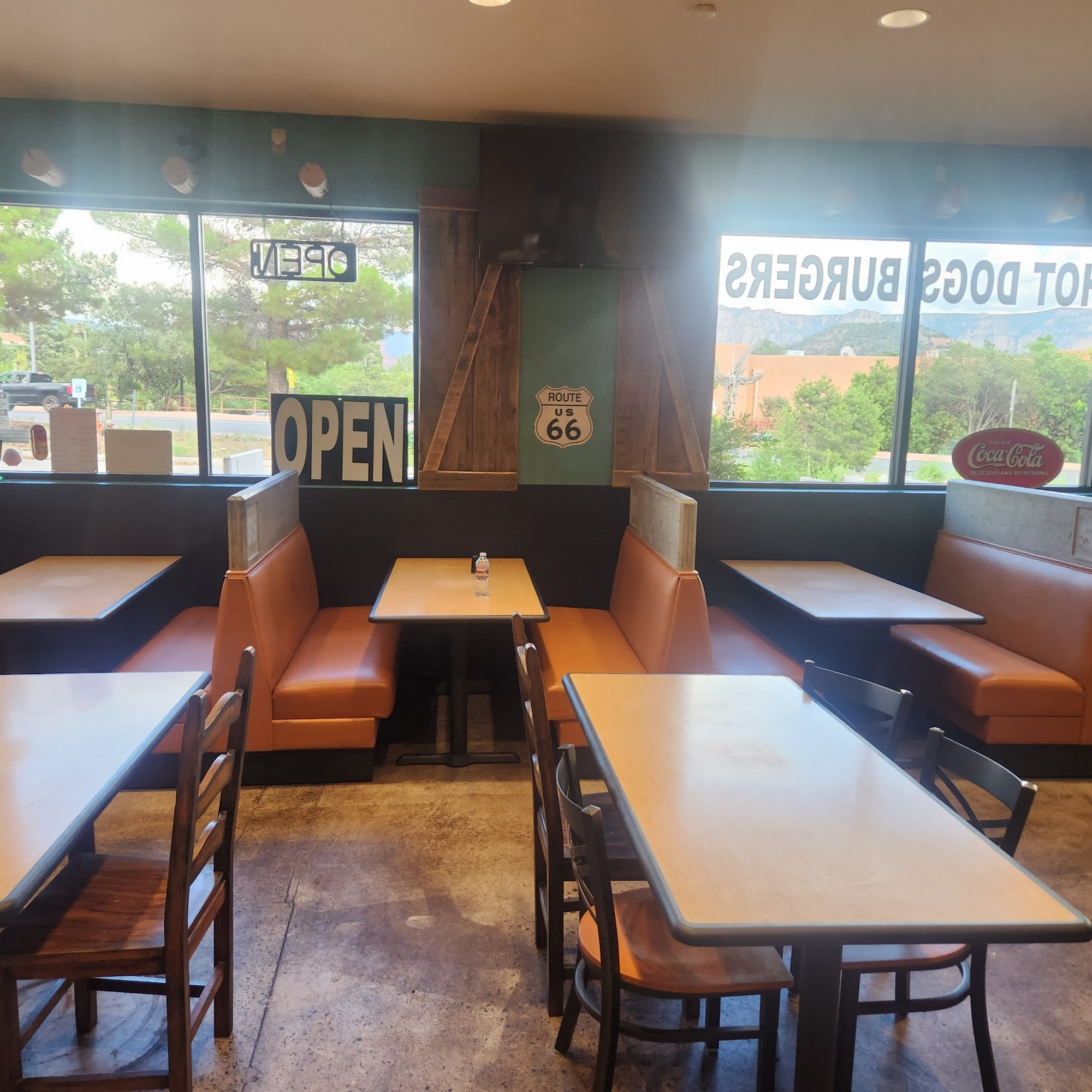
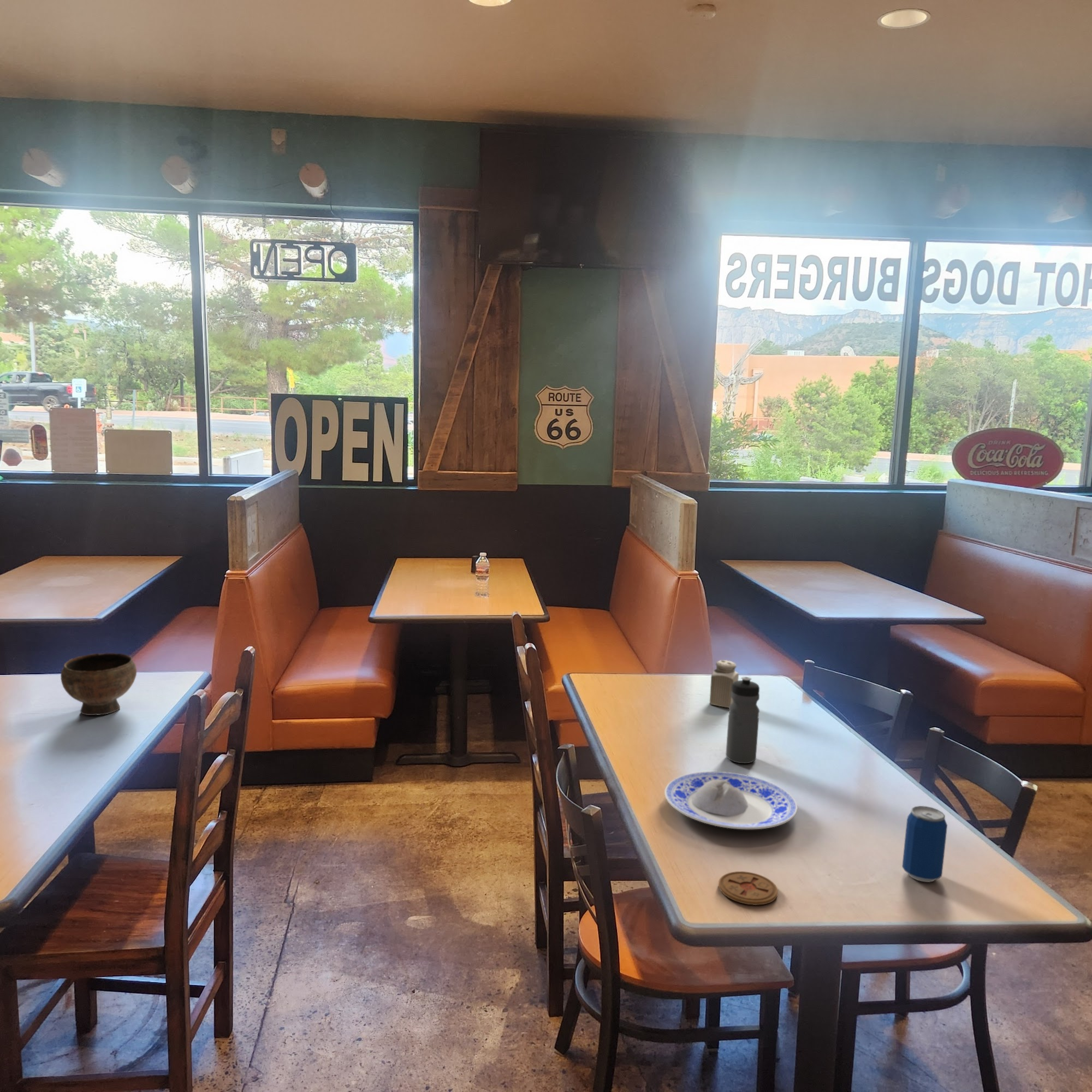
+ beverage can [901,805,948,883]
+ coaster [718,871,779,906]
+ salt shaker [709,660,739,708]
+ bowl [60,652,137,716]
+ plate [664,771,798,830]
+ water bottle [725,676,760,764]
